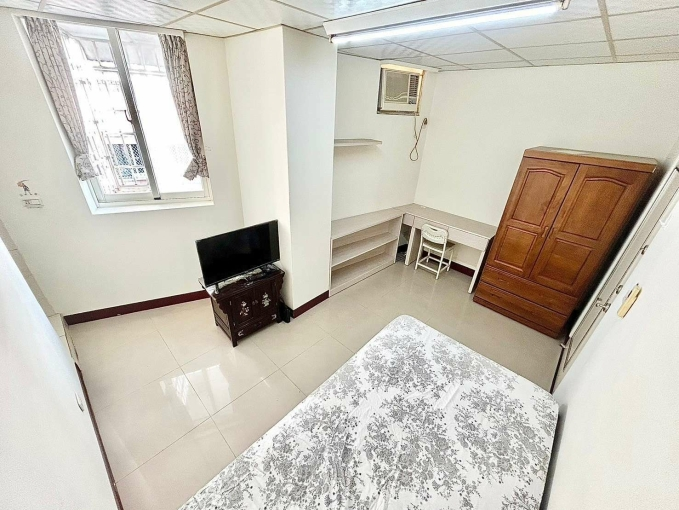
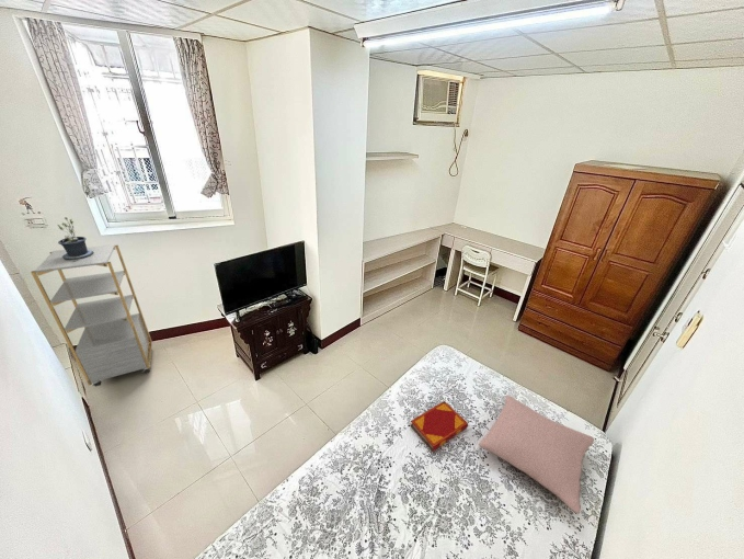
+ hardback book [409,400,469,453]
+ shelving unit [30,243,153,388]
+ pillow [478,395,595,515]
+ potted plant [57,216,94,262]
